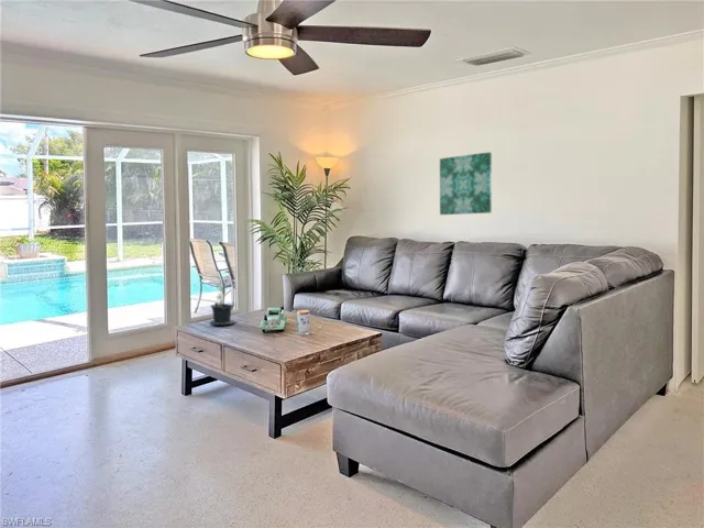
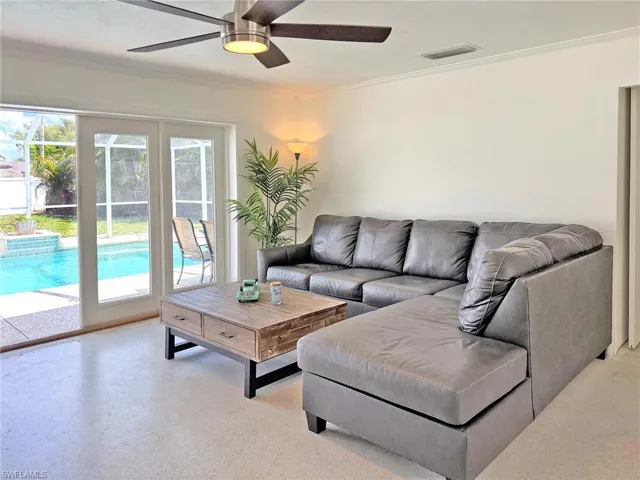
- potted plant [209,278,237,327]
- wall art [439,151,493,216]
